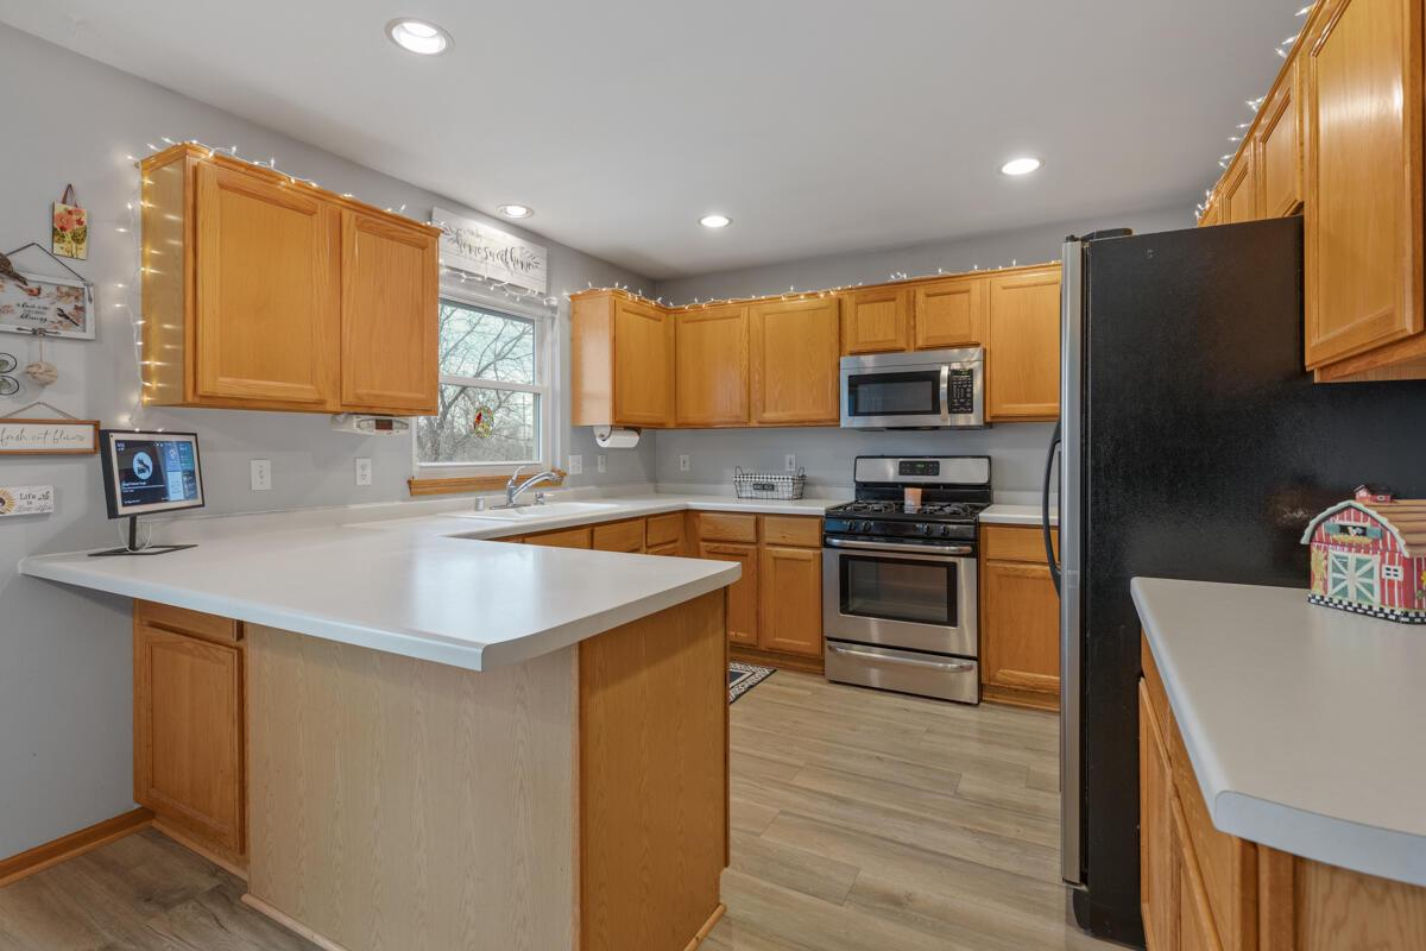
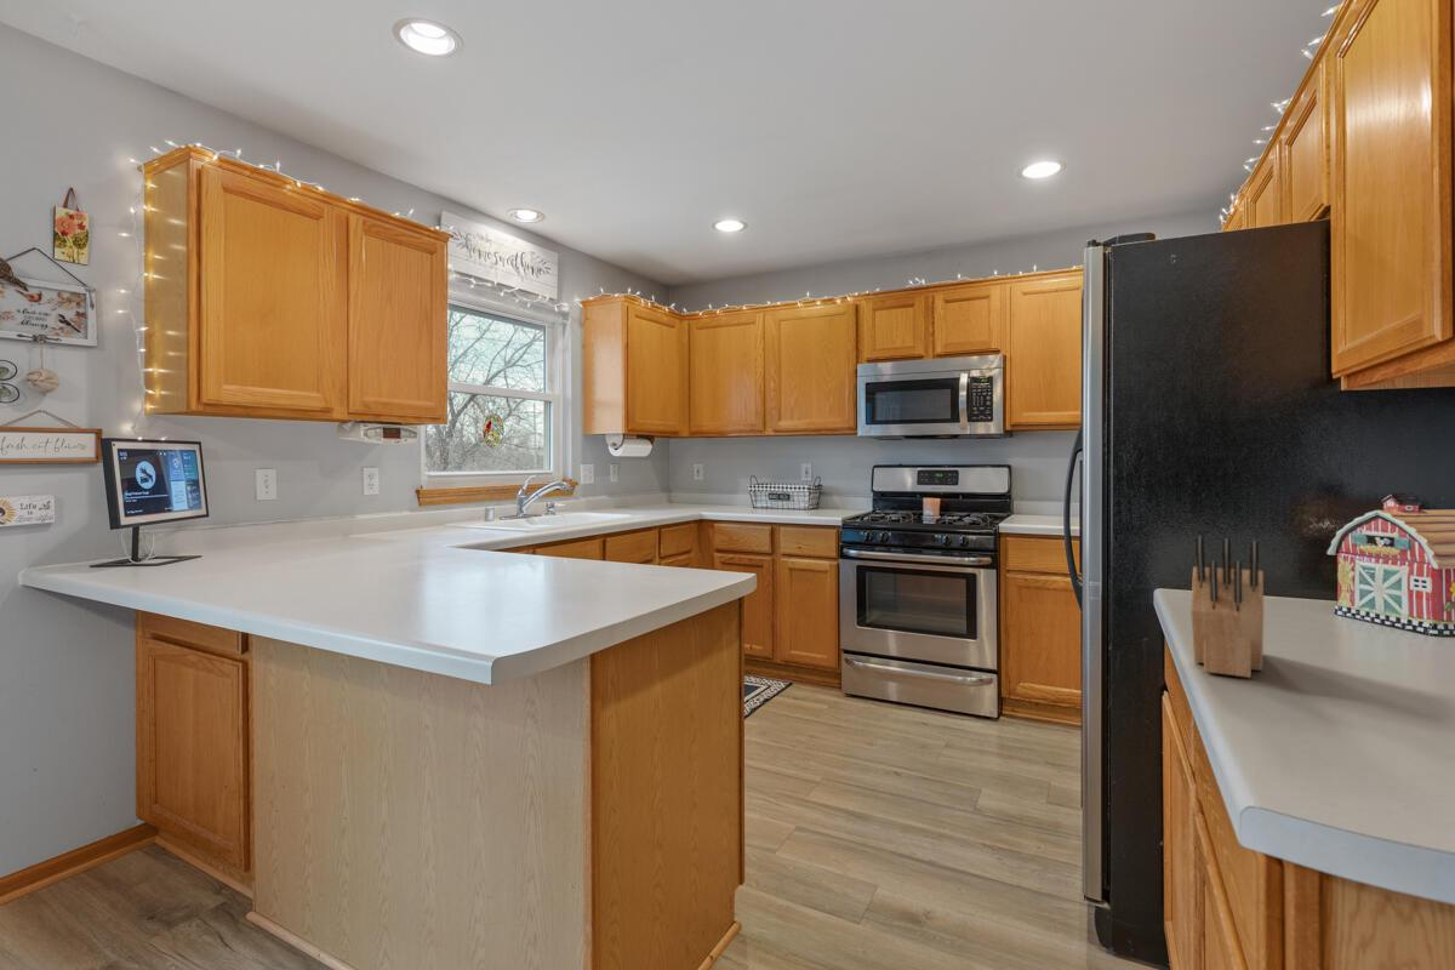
+ knife block [1189,535,1265,679]
